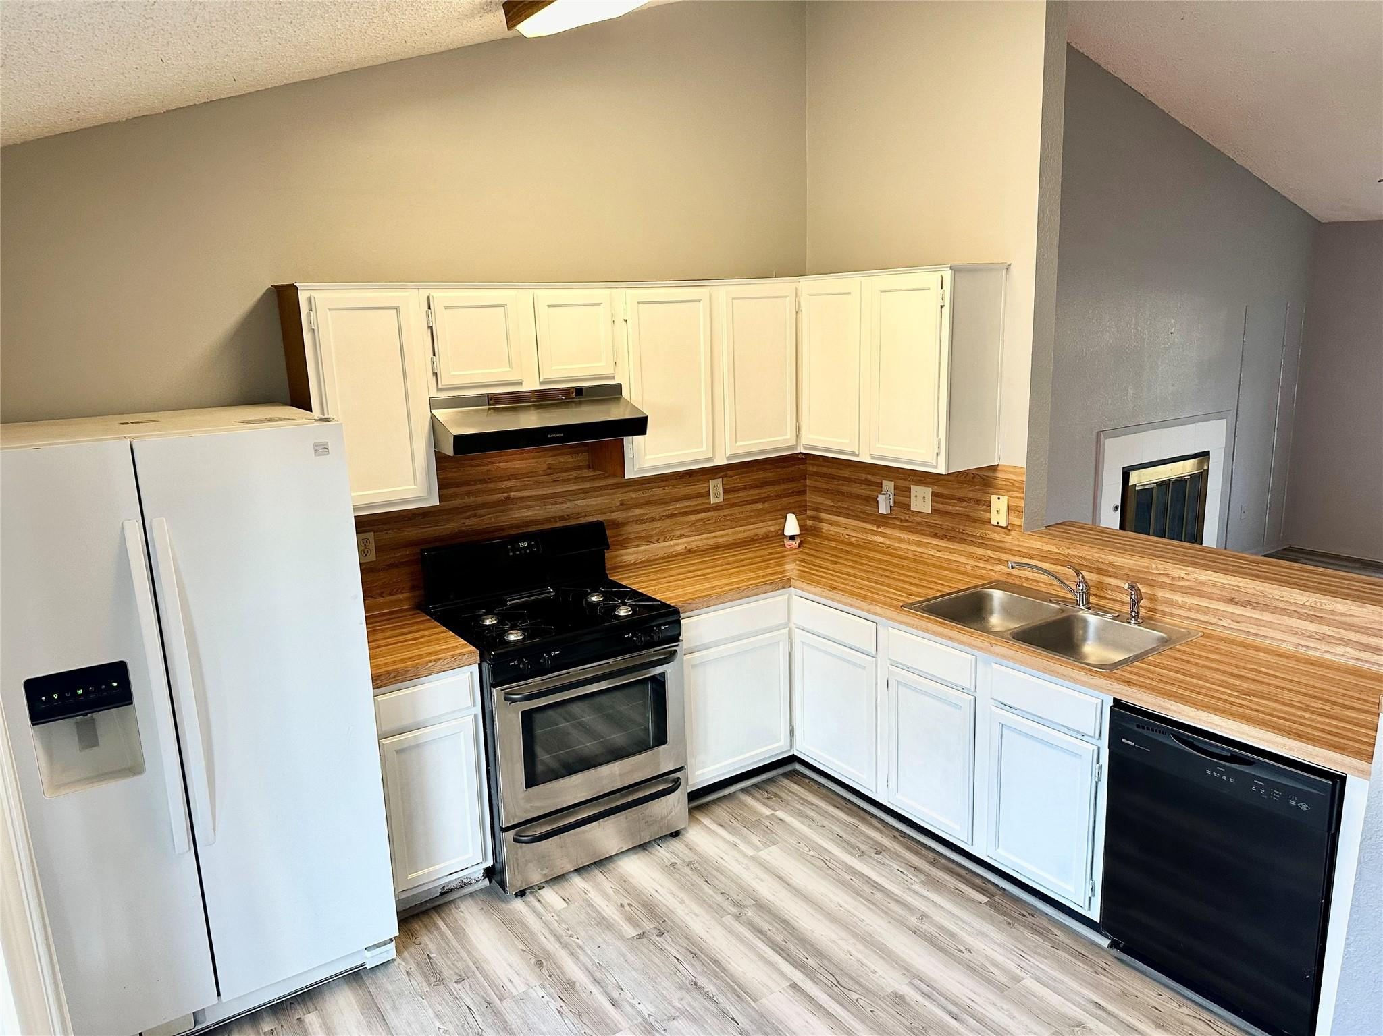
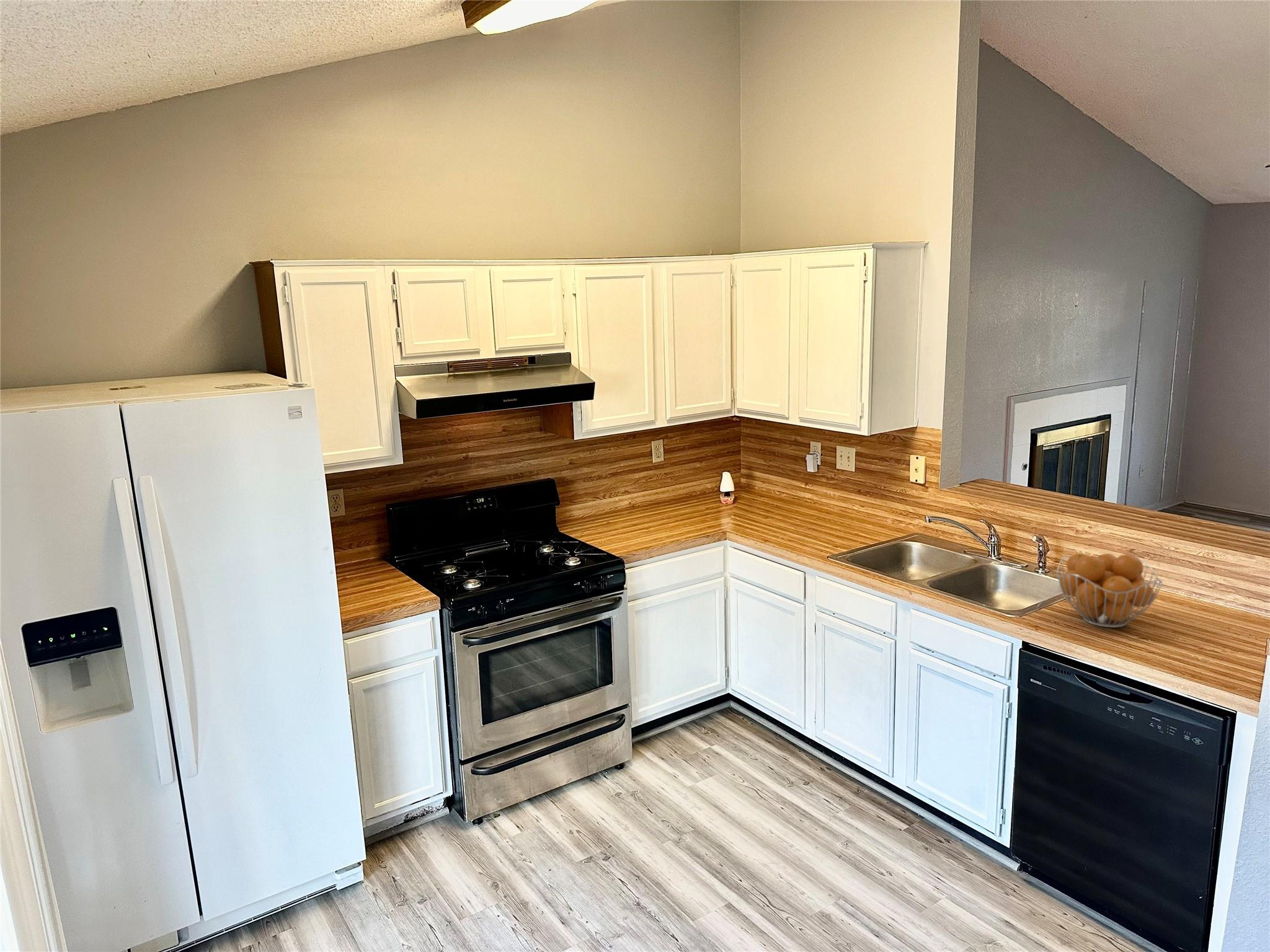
+ fruit basket [1056,553,1163,628]
